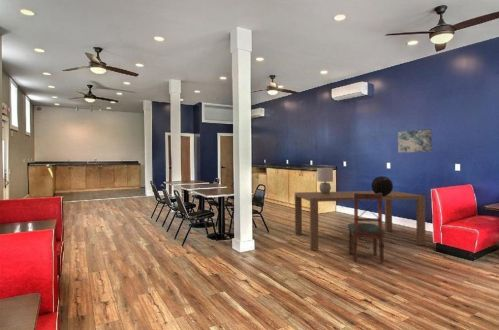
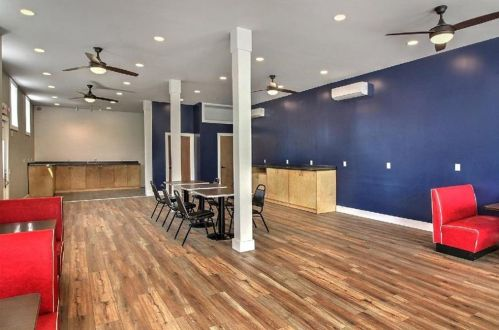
- decorative globe [370,175,394,196]
- dining chair [347,193,385,264]
- lamp [316,166,334,194]
- wall art [397,128,432,154]
- dining table [294,190,426,251]
